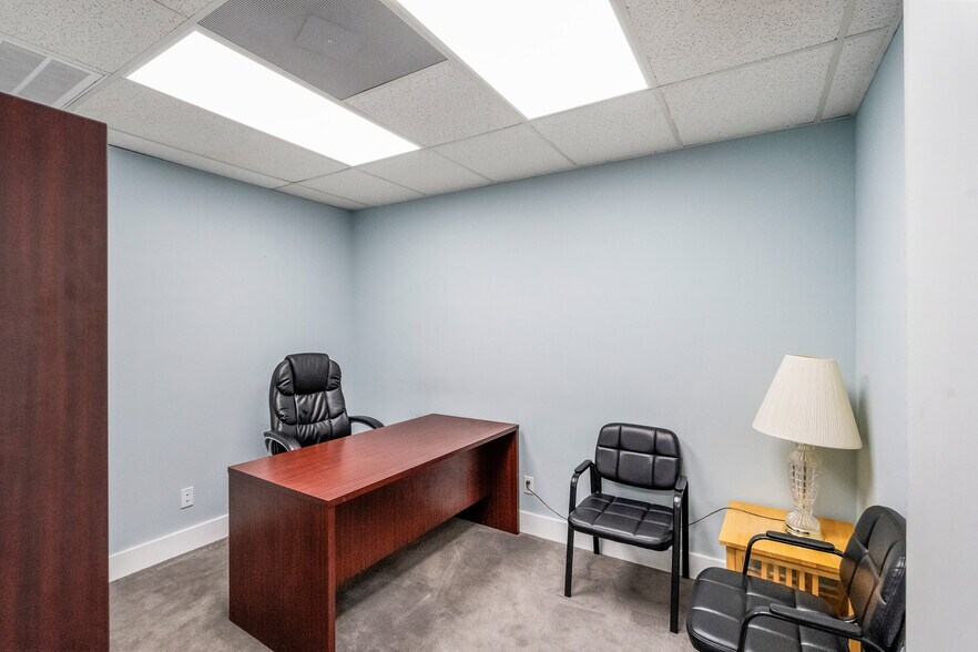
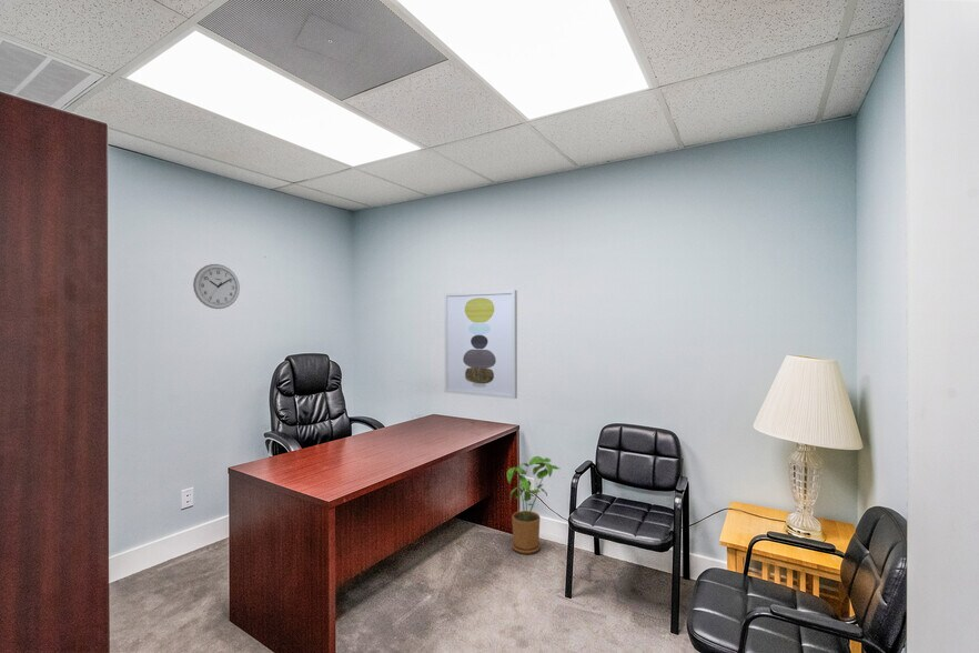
+ wall clock [192,263,241,310]
+ house plant [506,455,561,555]
+ wall art [443,289,518,400]
